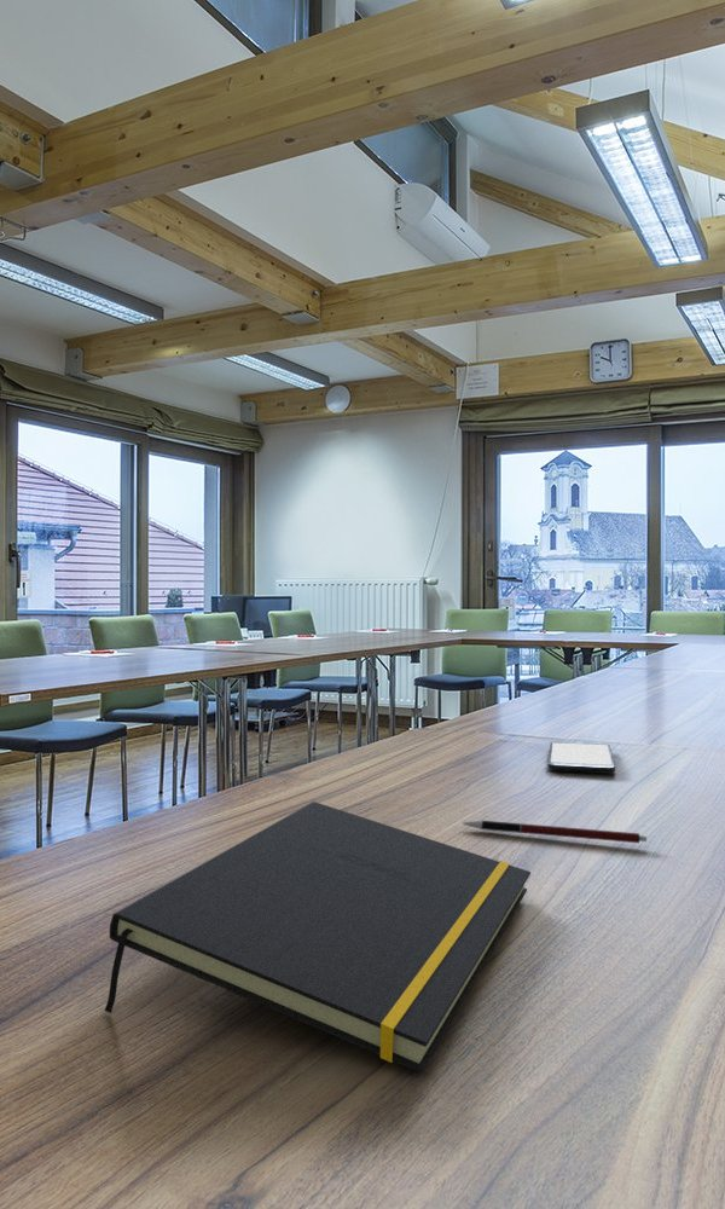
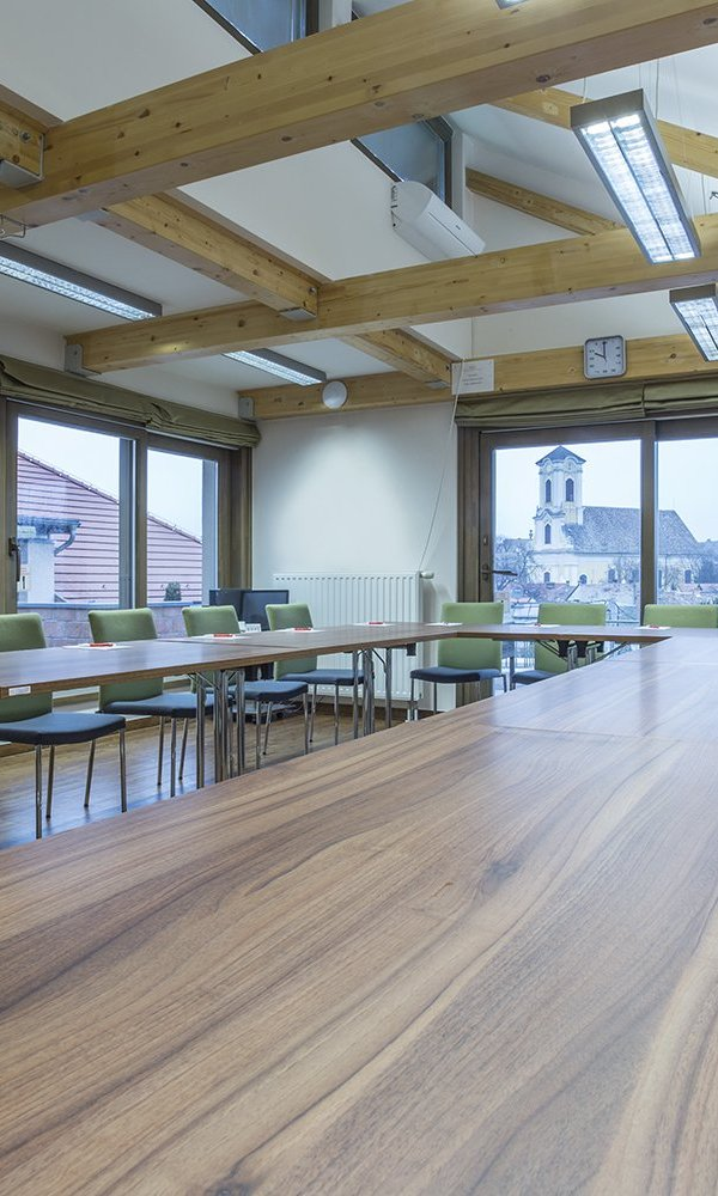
- pen [463,820,648,844]
- smartphone [546,740,616,774]
- notepad [104,800,532,1074]
